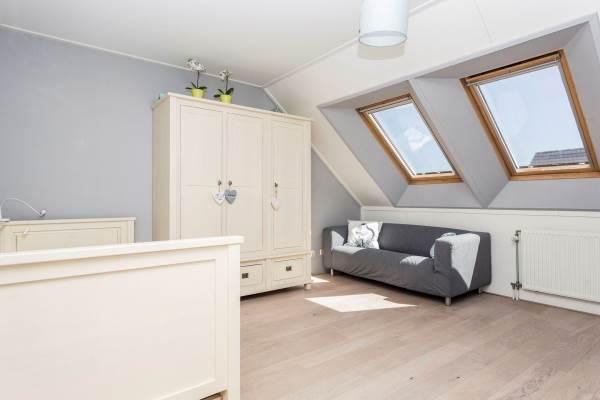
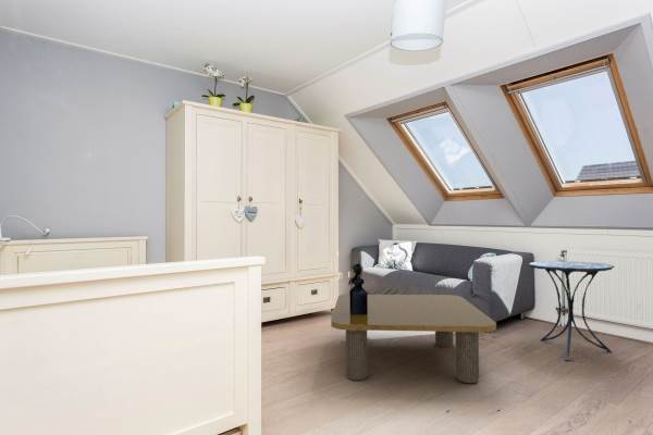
+ side table [528,260,616,361]
+ vase [347,261,369,315]
+ coffee table [330,294,497,384]
